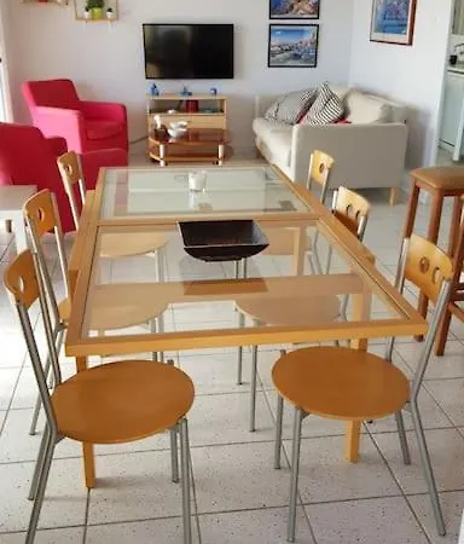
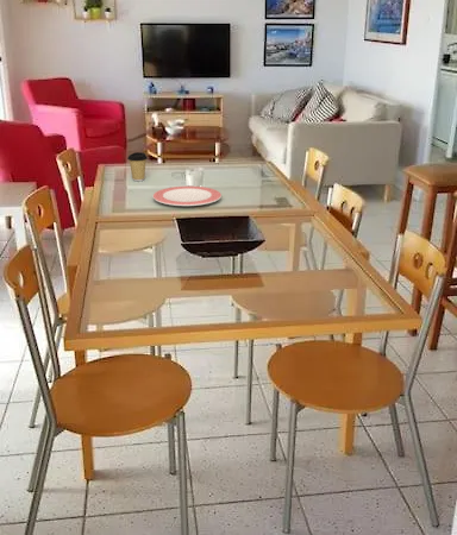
+ plate [152,185,223,207]
+ coffee cup [126,151,149,182]
